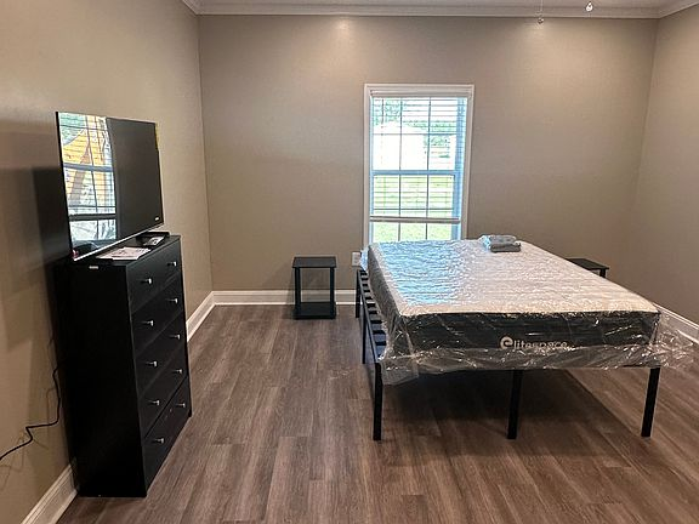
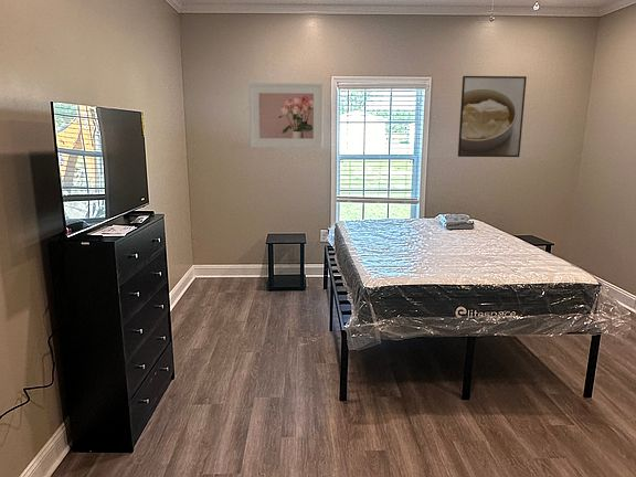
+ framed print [457,75,528,158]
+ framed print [248,82,325,149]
